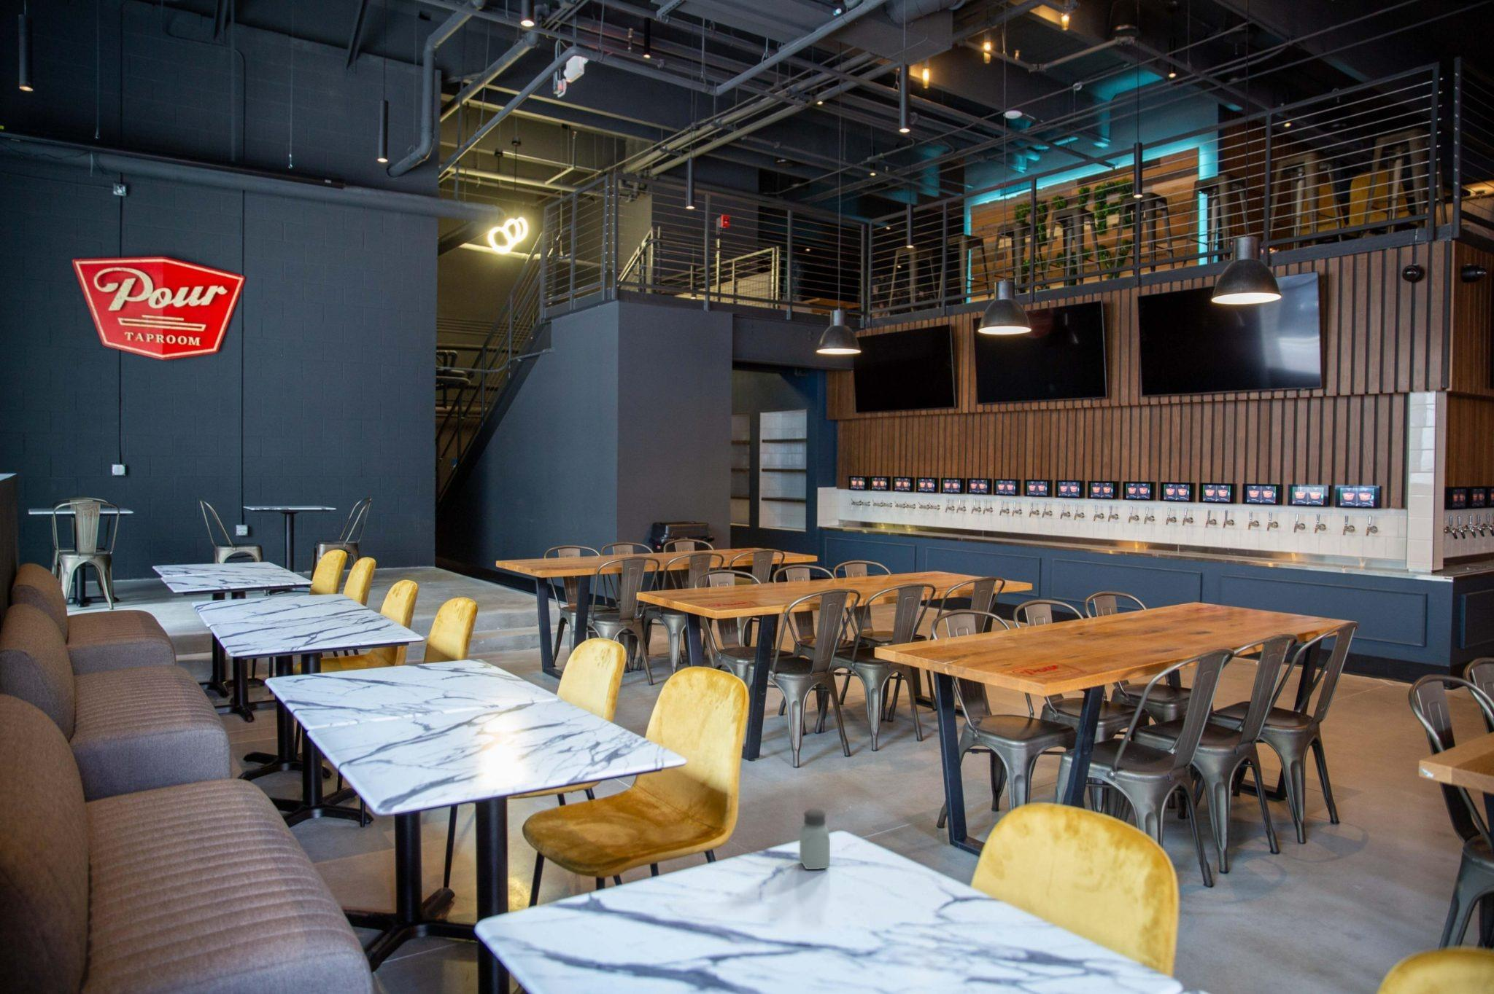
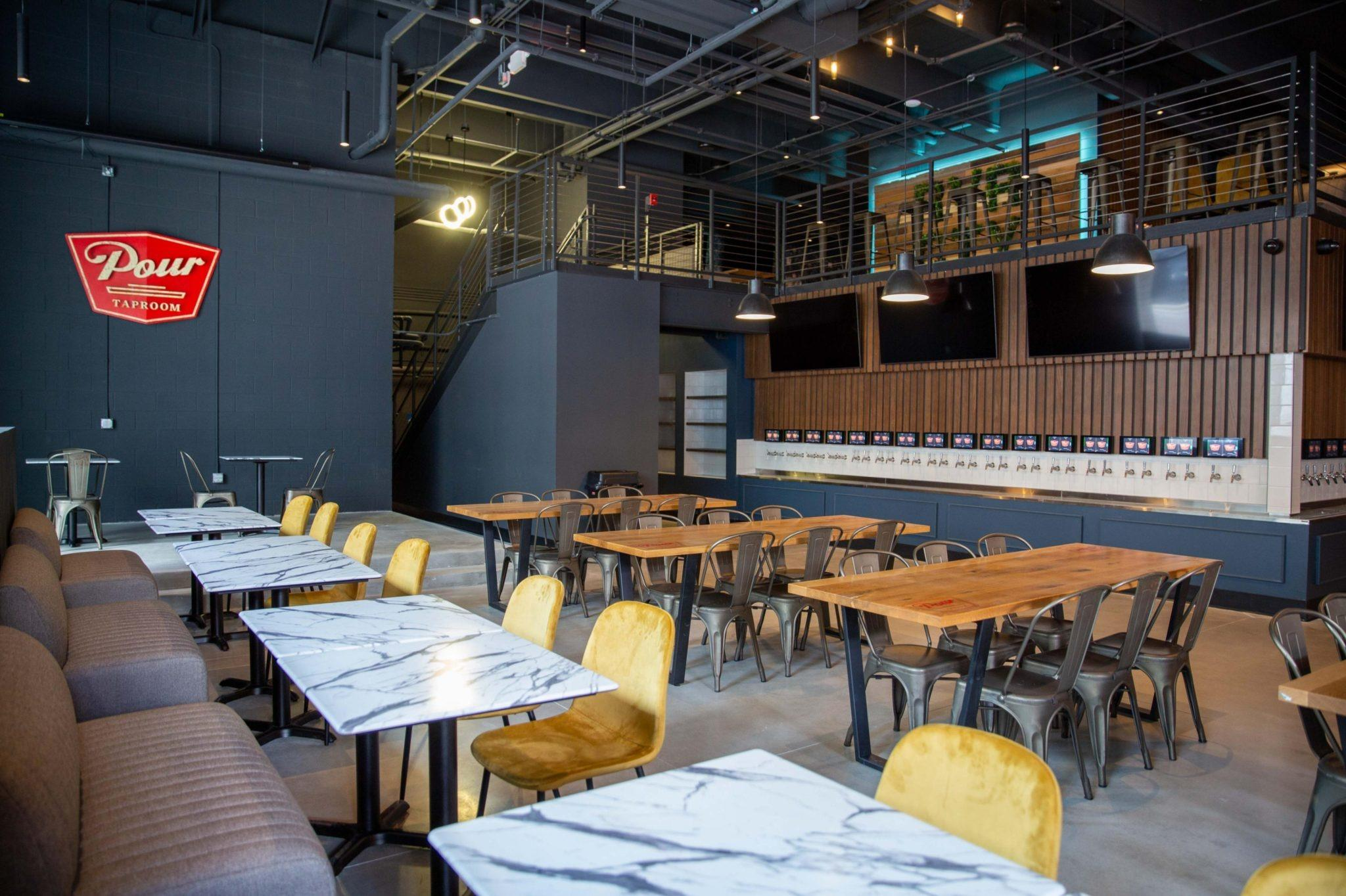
- saltshaker [799,808,831,870]
